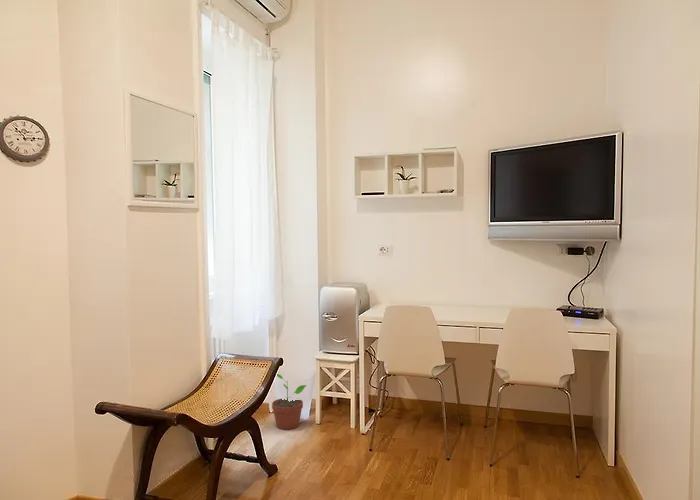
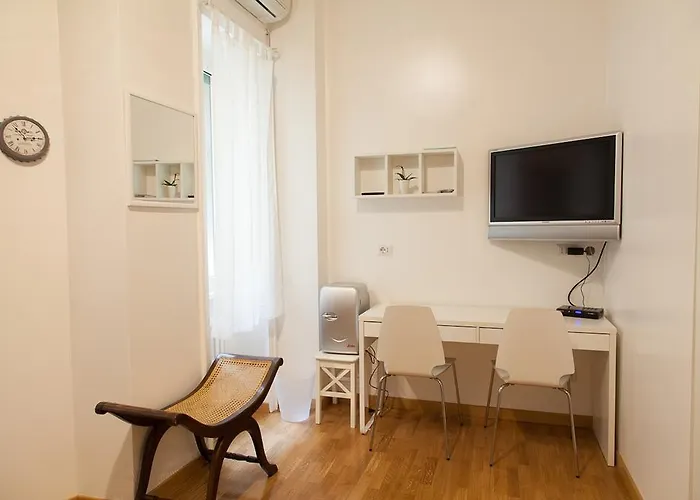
- potted plant [271,373,308,430]
